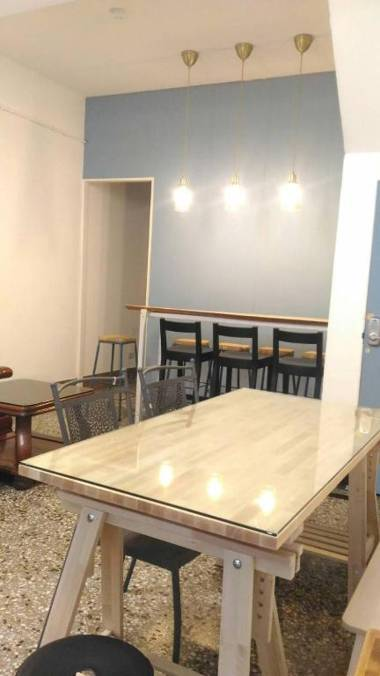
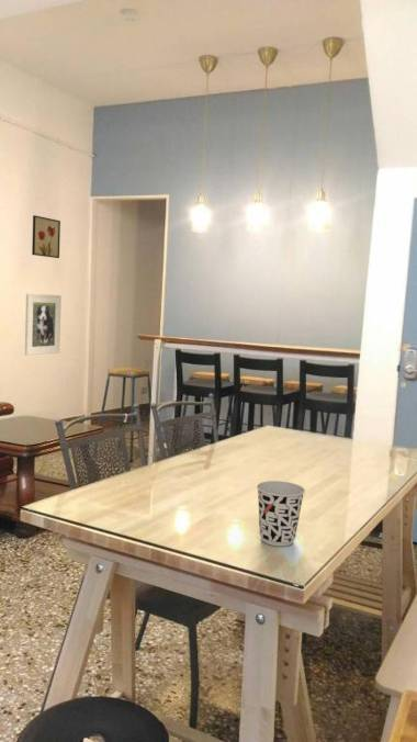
+ wall art [31,214,61,259]
+ cup [256,480,306,548]
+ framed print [24,293,63,357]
